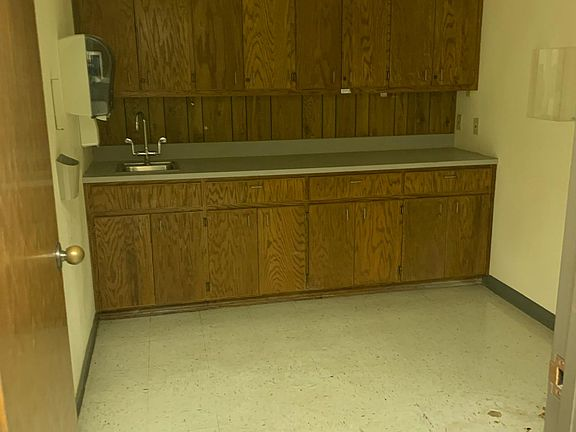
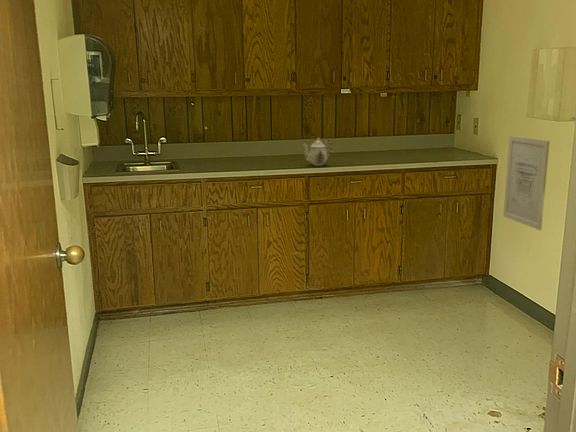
+ wall art [502,135,551,231]
+ teapot [302,137,333,167]
